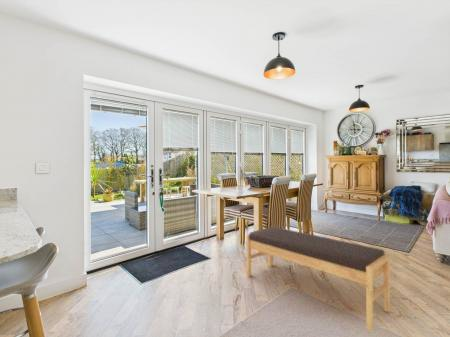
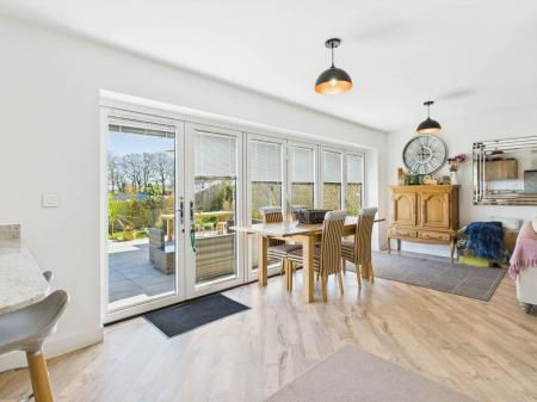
- bench [245,226,391,332]
